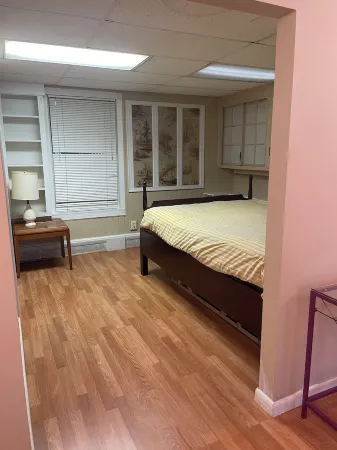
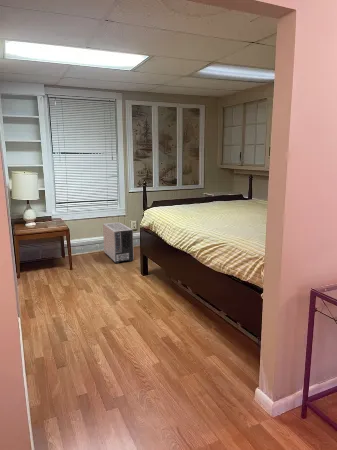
+ air purifier [102,221,135,264]
